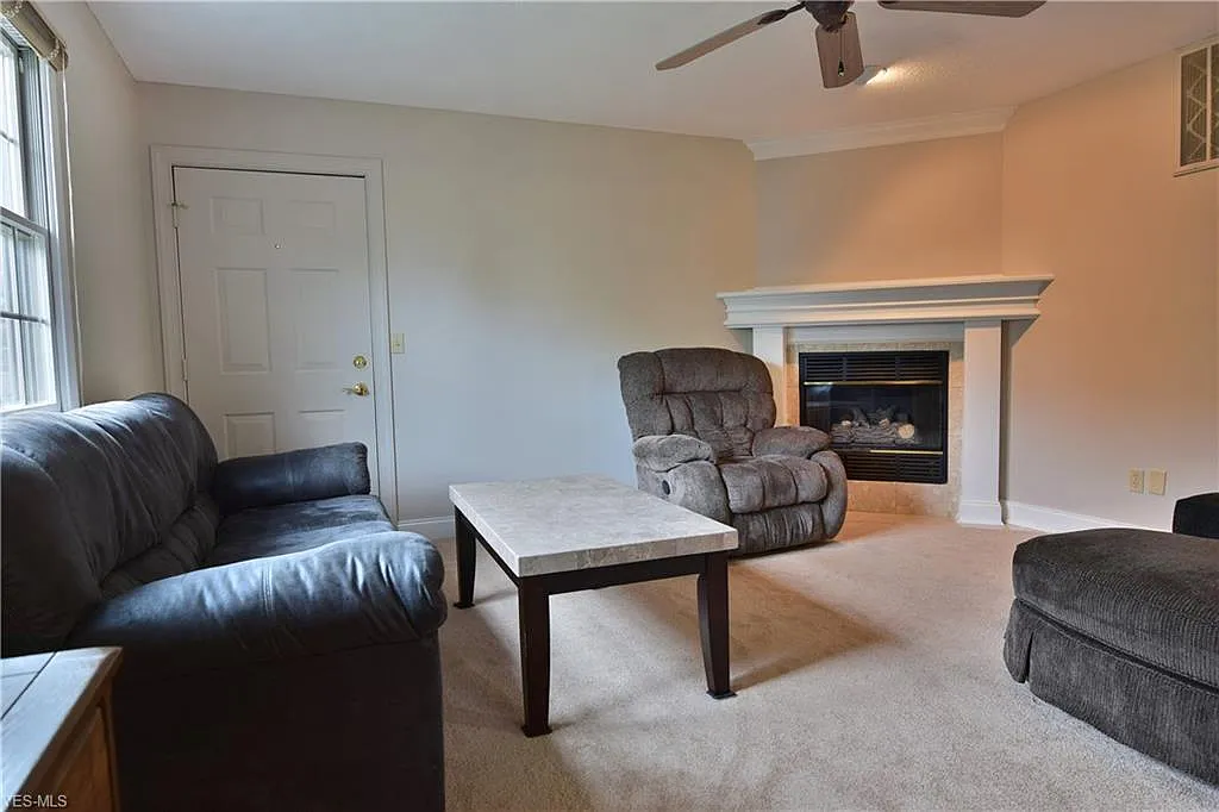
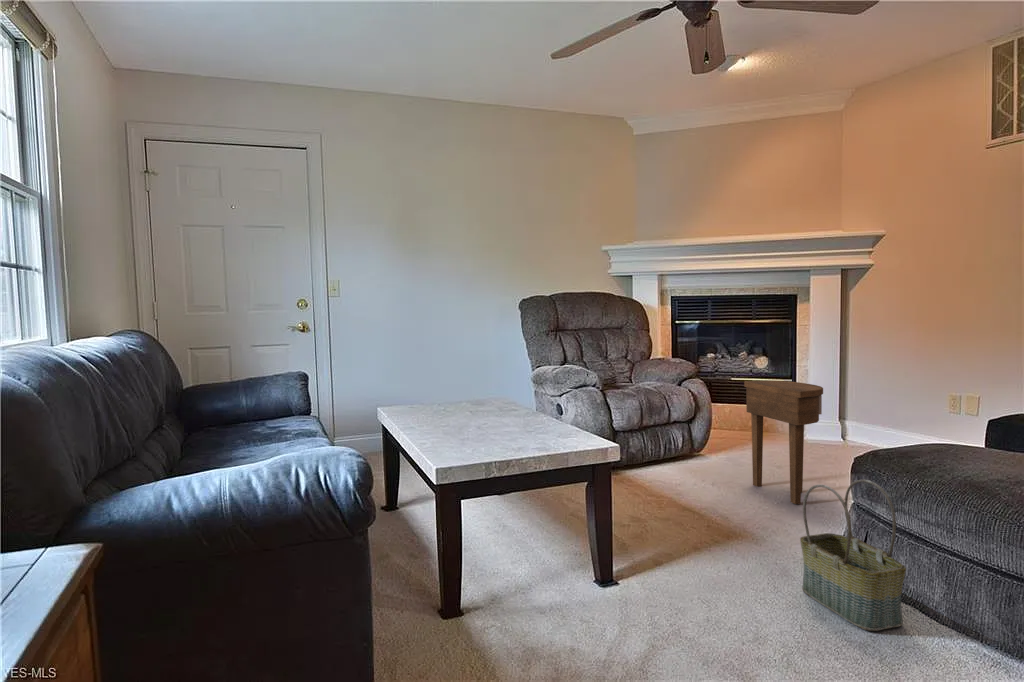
+ basket [799,479,907,632]
+ side table [743,380,824,505]
